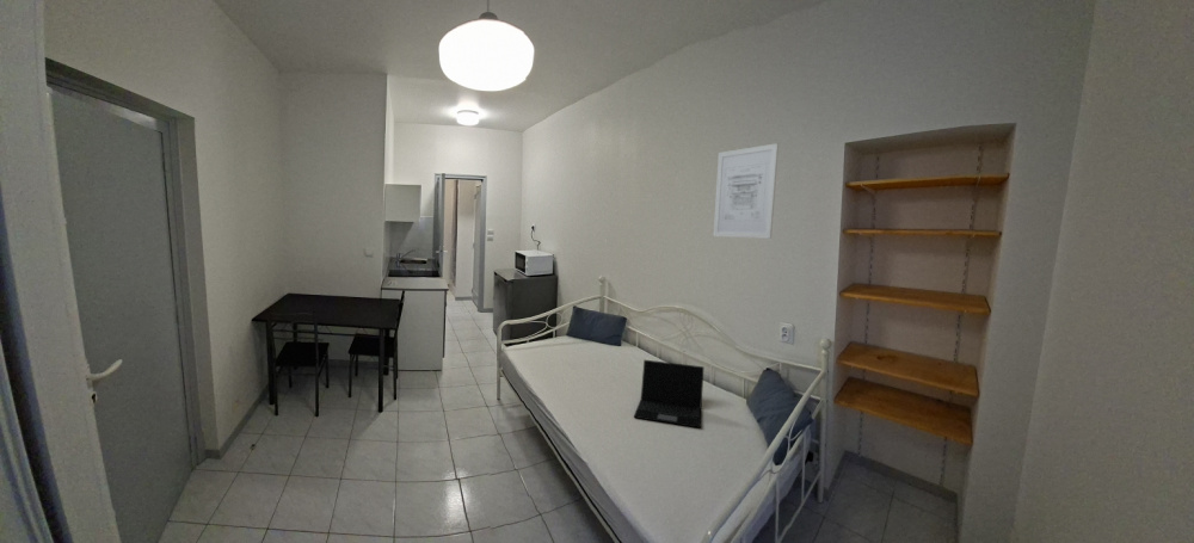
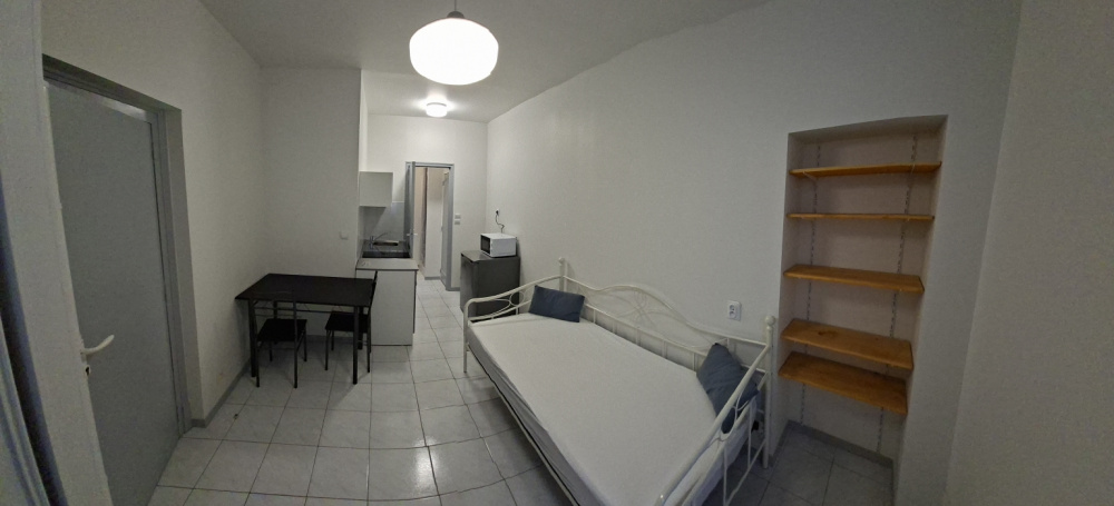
- laptop [633,358,706,430]
- wall art [712,142,780,240]
